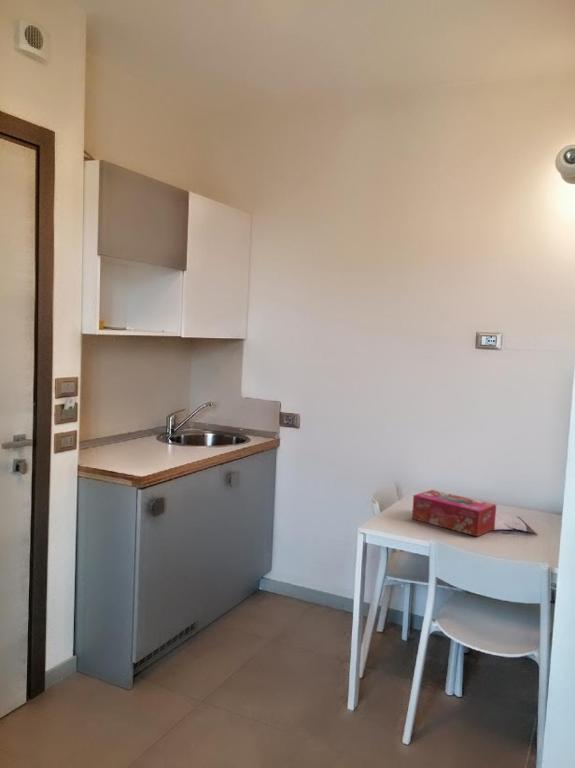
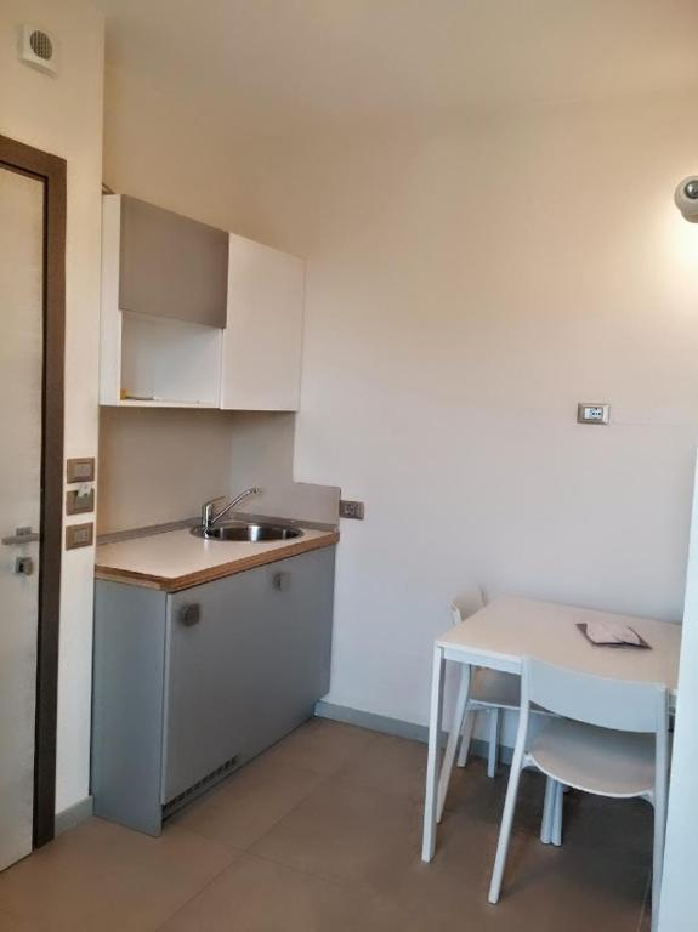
- tissue box [411,489,497,537]
